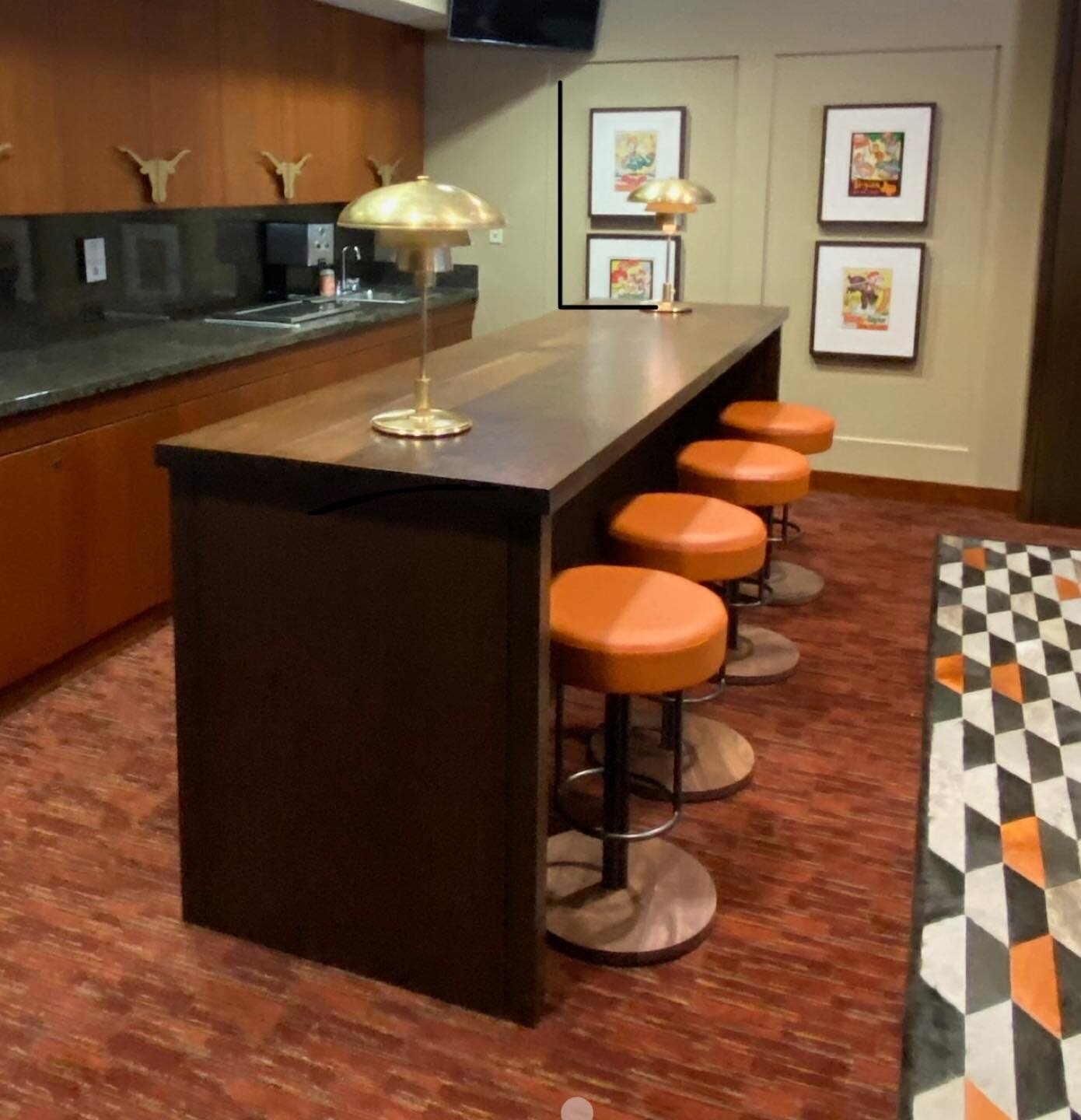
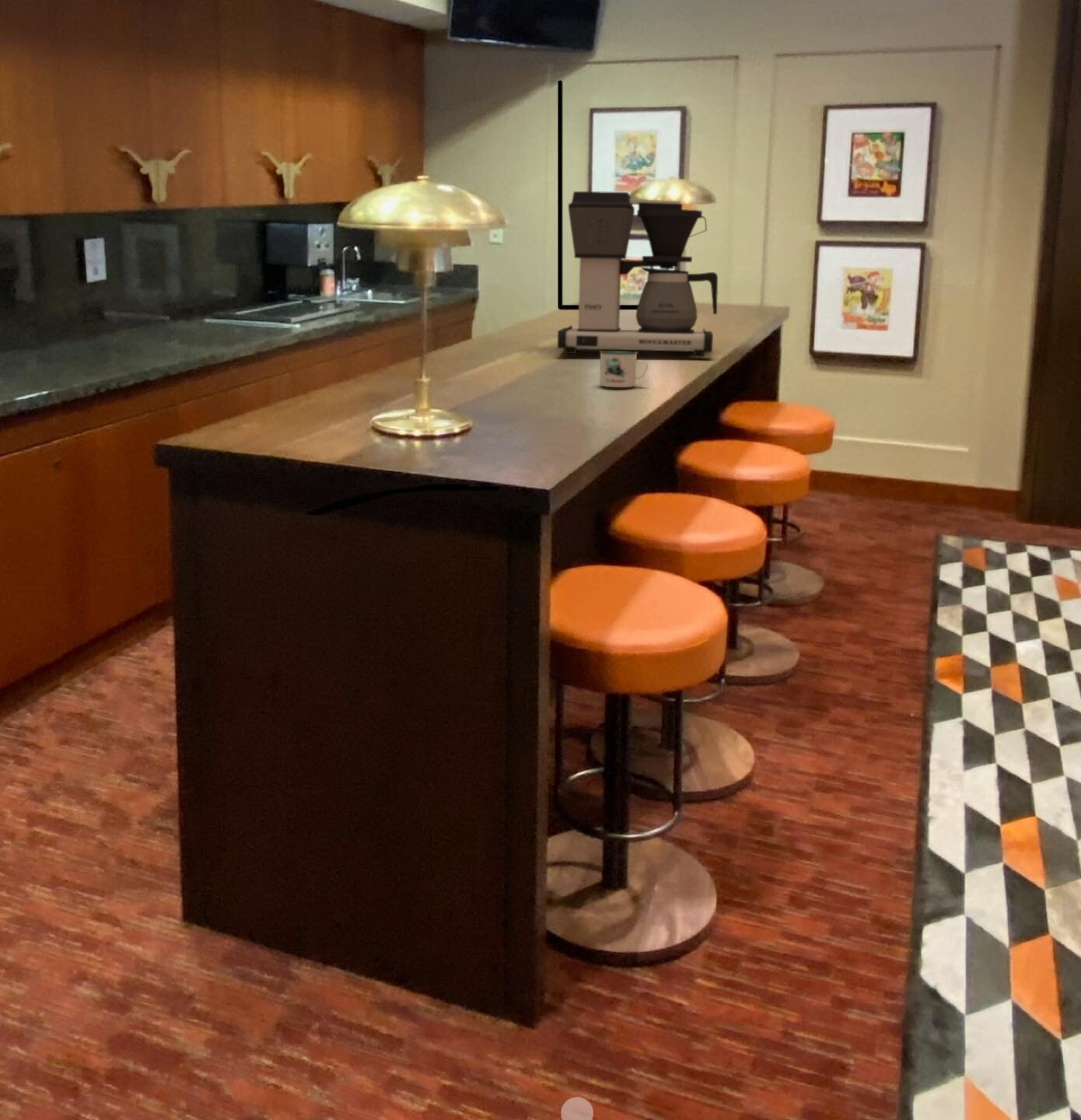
+ coffee maker [557,191,719,359]
+ mug [598,350,649,388]
